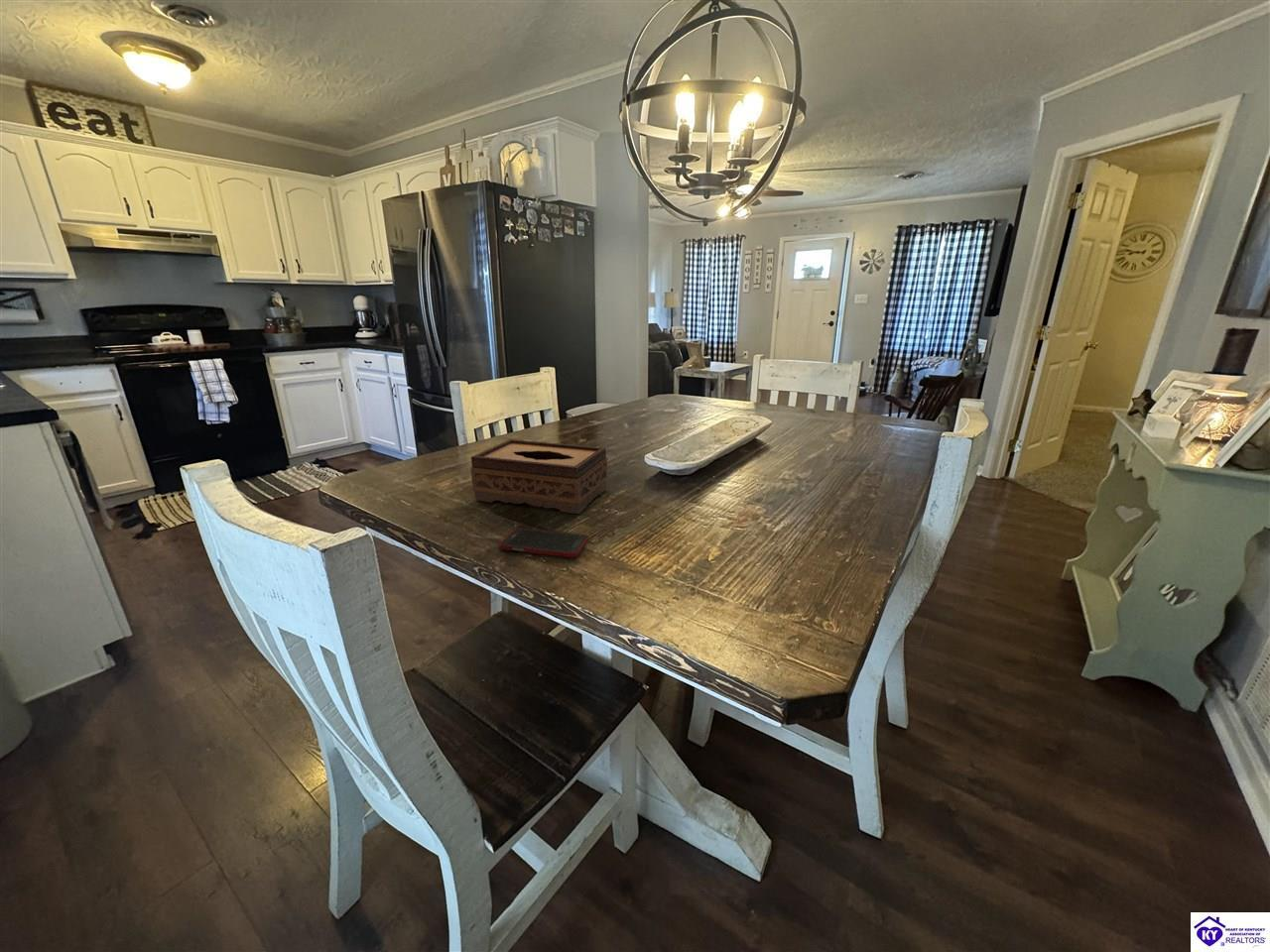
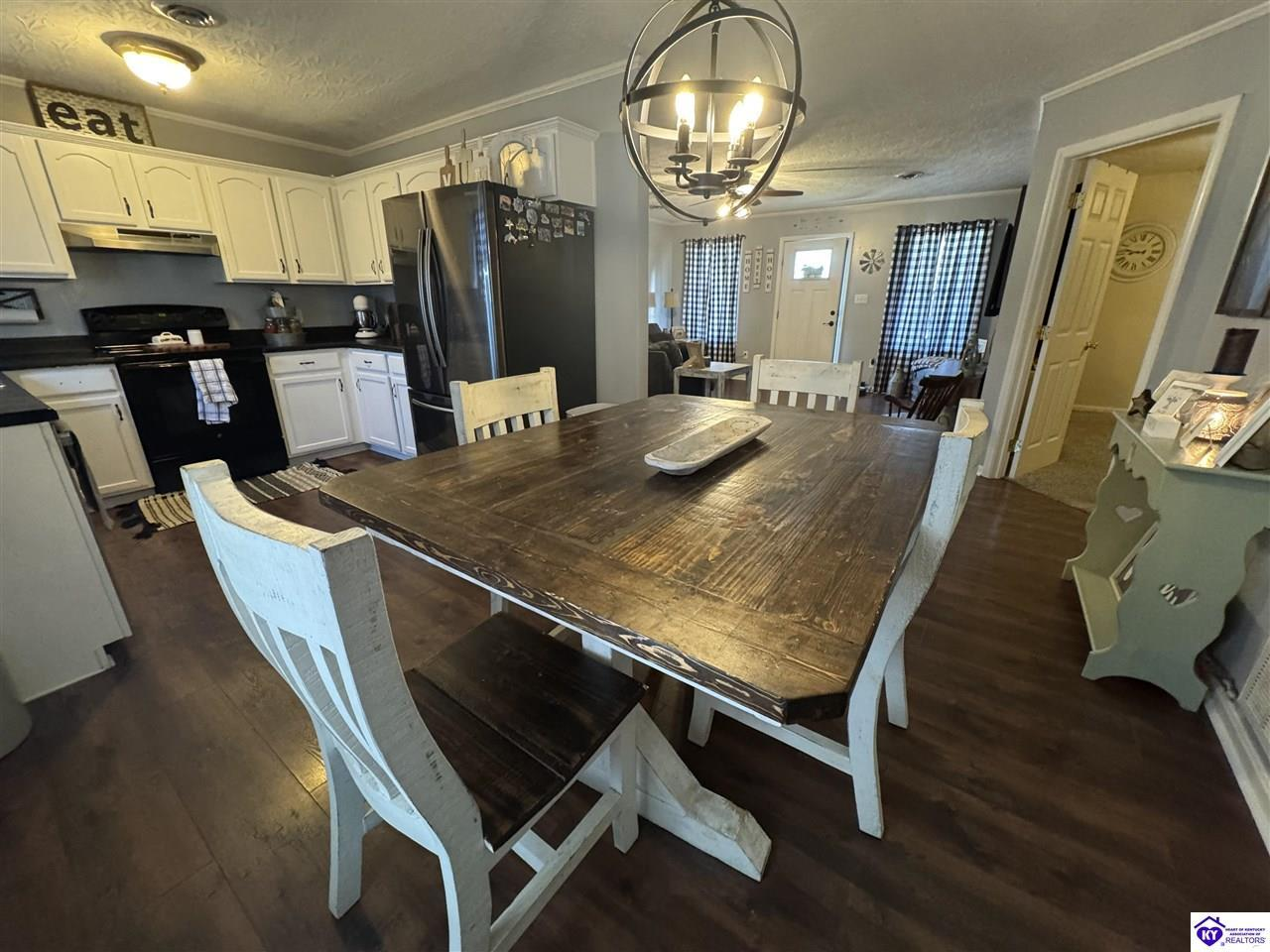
- tissue box [469,438,608,515]
- cell phone [499,527,589,558]
